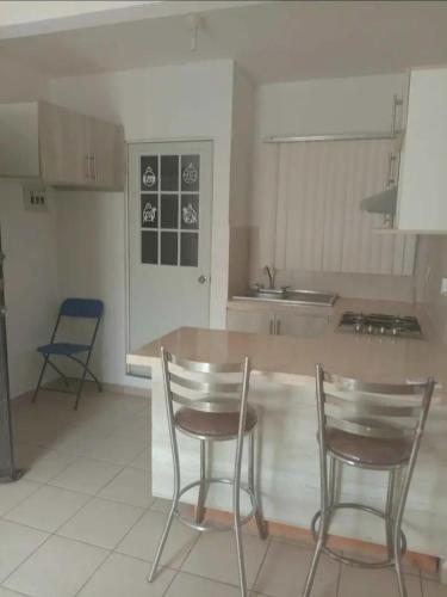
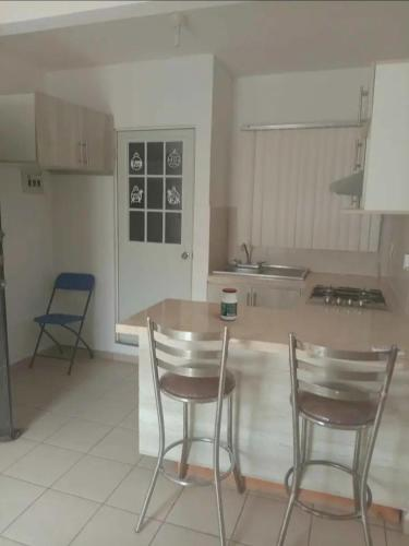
+ jar [219,287,239,321]
